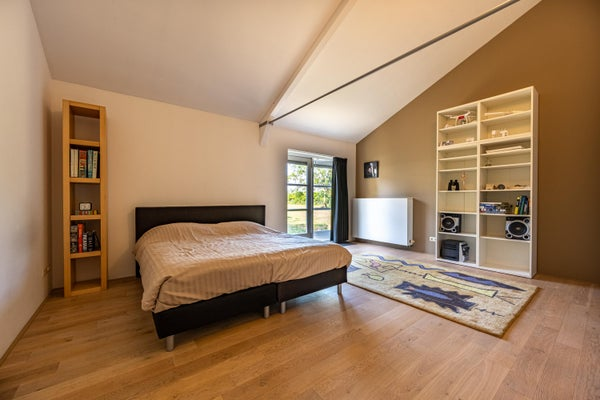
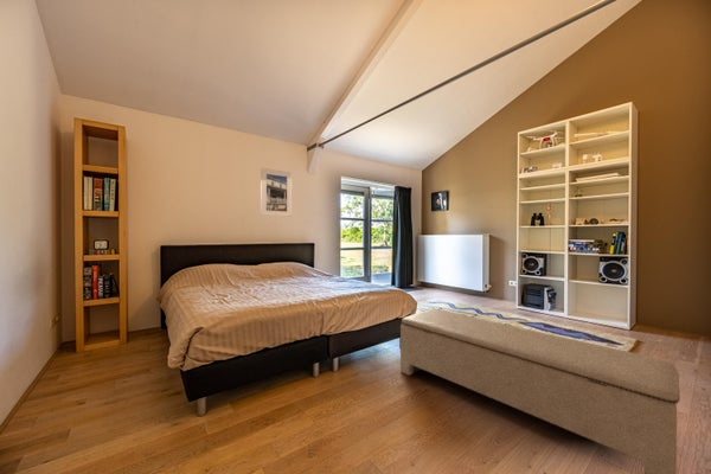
+ bench [399,308,680,474]
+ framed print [260,167,293,218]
